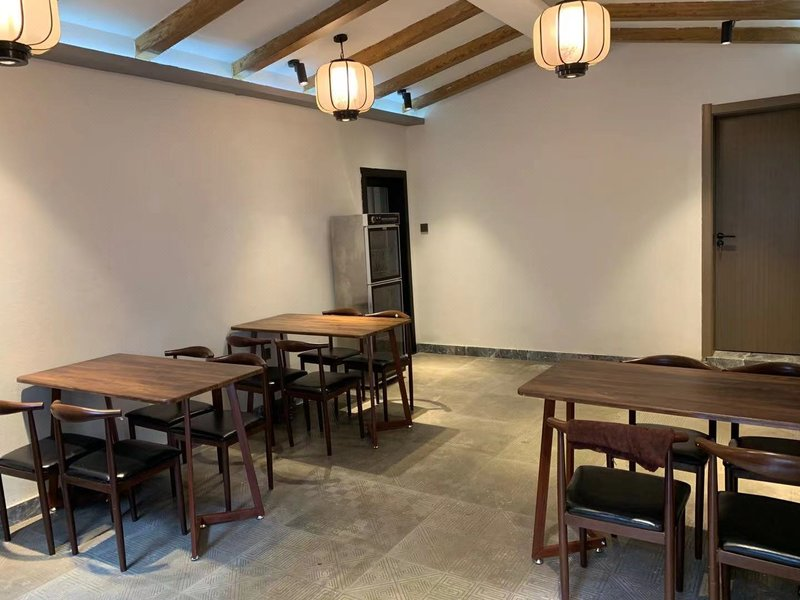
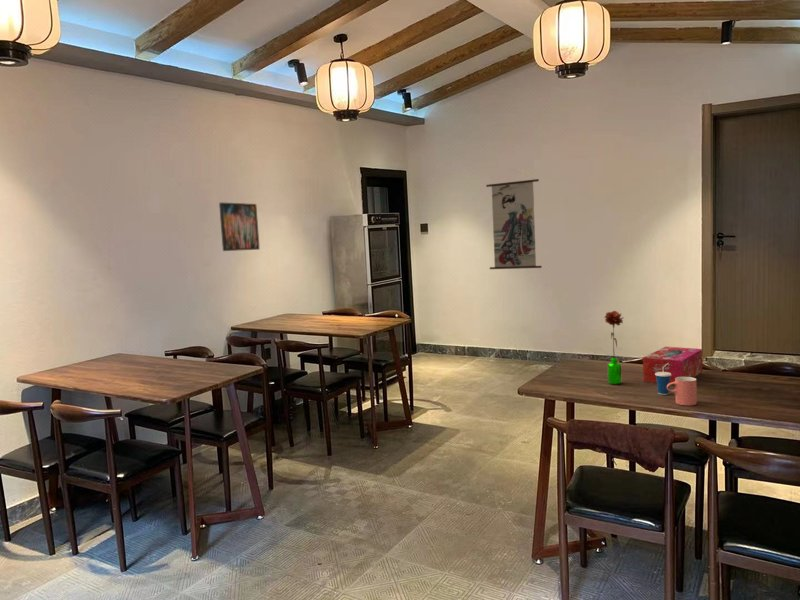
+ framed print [218,201,261,252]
+ cup [667,377,698,406]
+ cup [655,363,671,396]
+ tissue box [642,346,703,386]
+ wall scroll [485,168,543,270]
+ flower [604,310,624,385]
